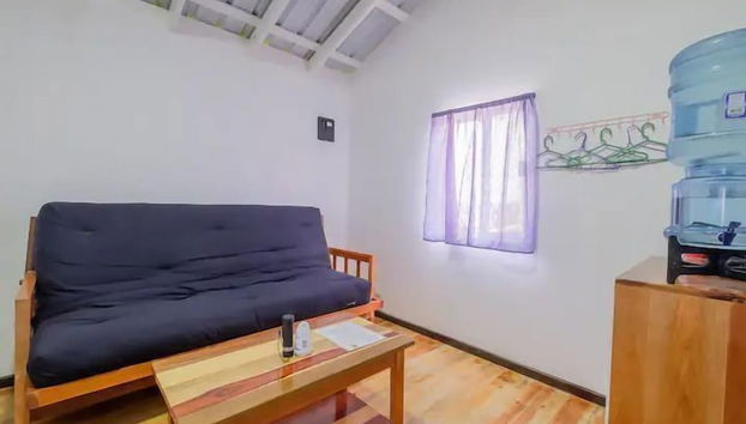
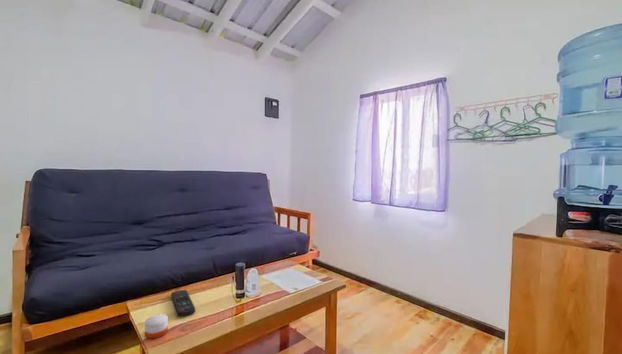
+ remote control [170,289,196,317]
+ candle [144,314,169,340]
